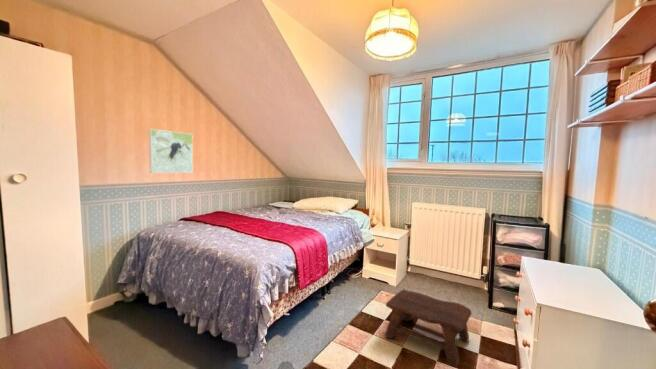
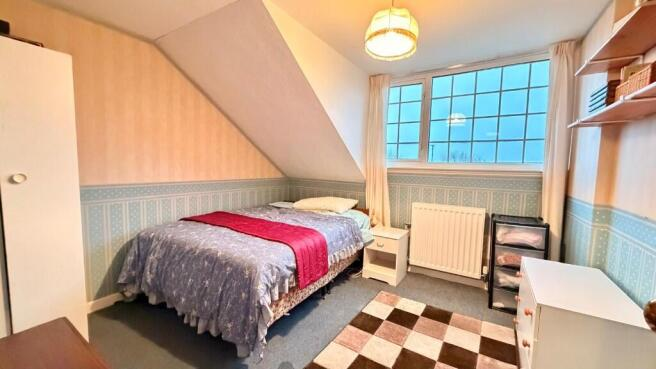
- stool [384,288,473,368]
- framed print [148,128,194,174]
